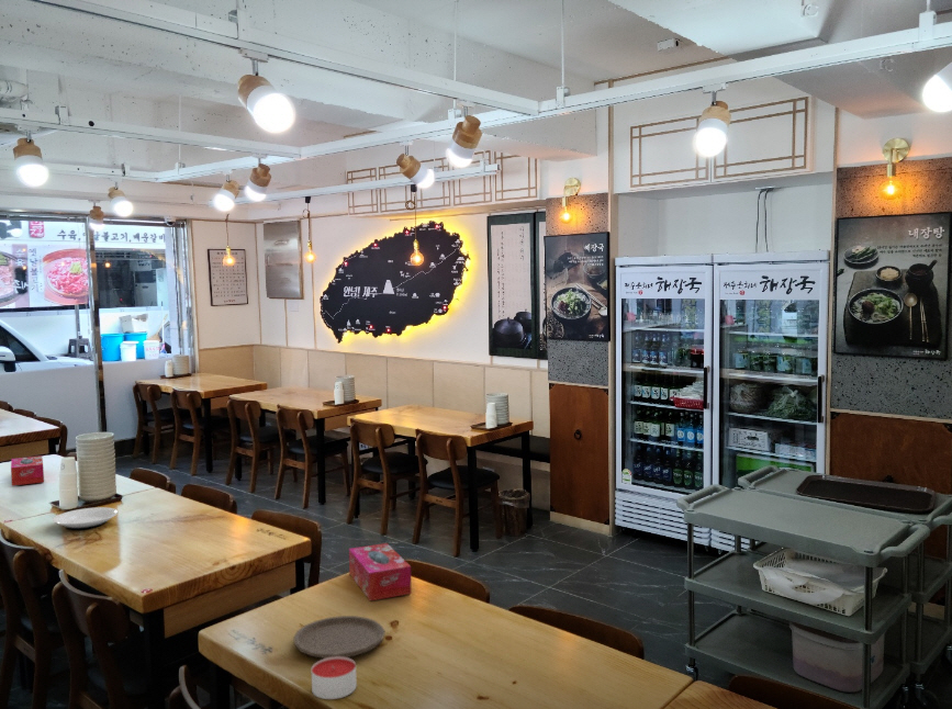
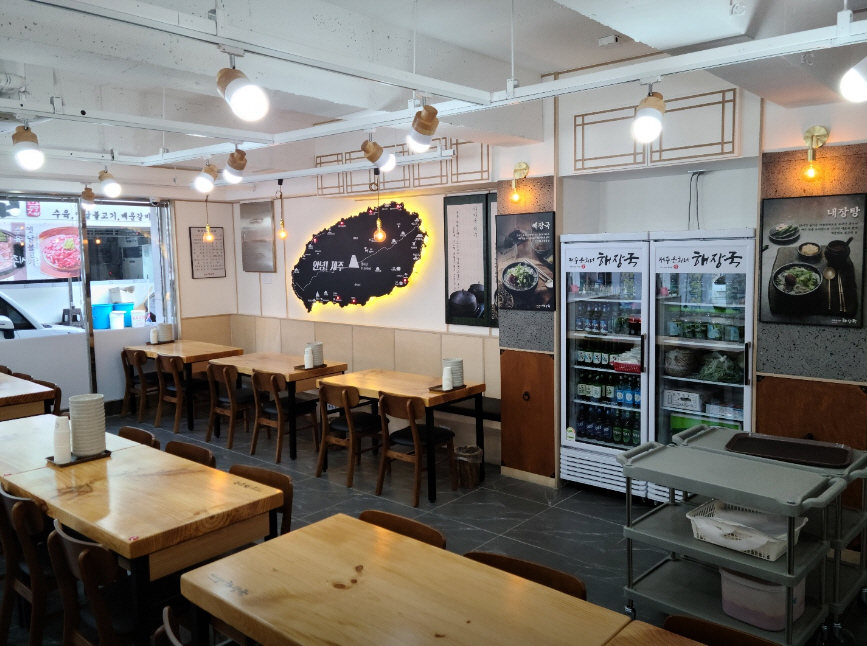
- tissue box [348,542,413,601]
- plate [292,615,385,660]
- candle [311,656,358,700]
- plate [52,506,119,531]
- tissue box [10,454,45,487]
